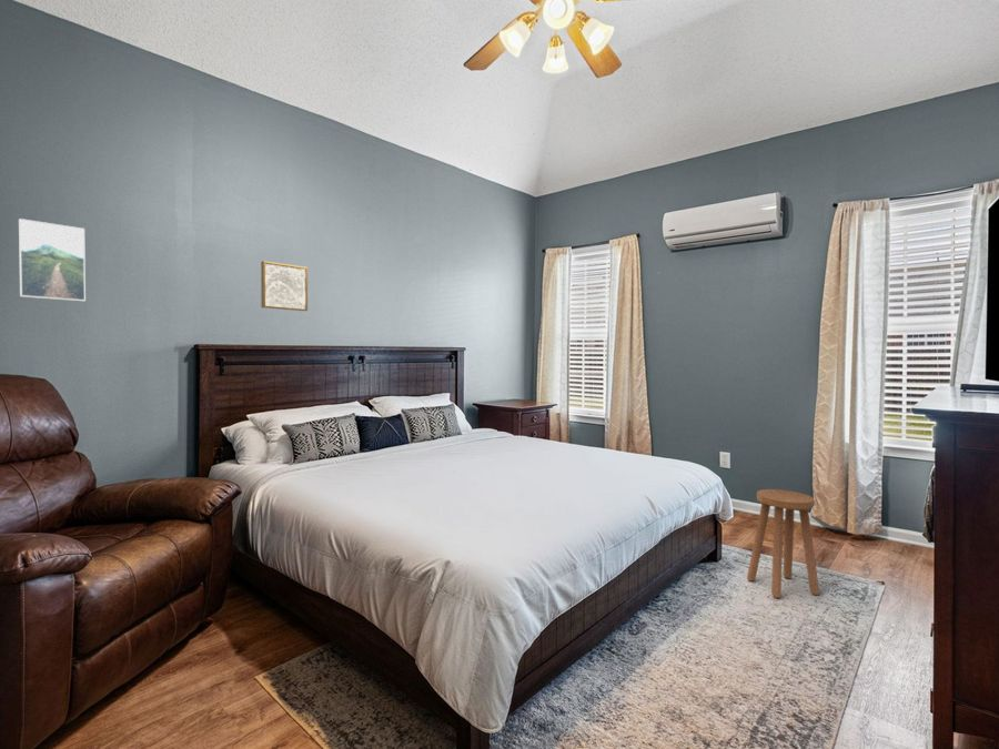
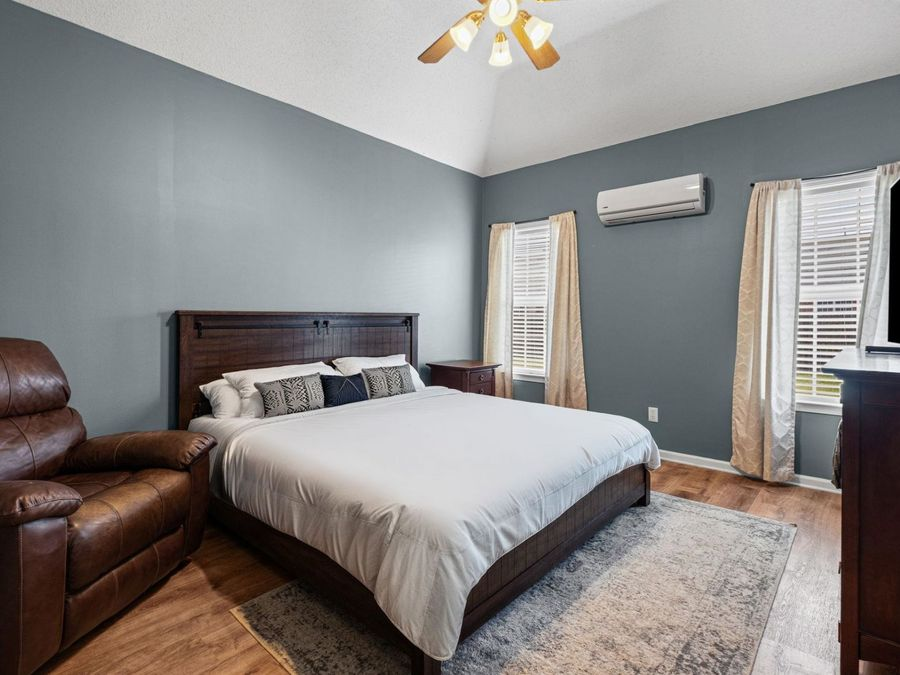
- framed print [18,217,87,302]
- wall art [260,260,309,312]
- stool [746,488,820,599]
